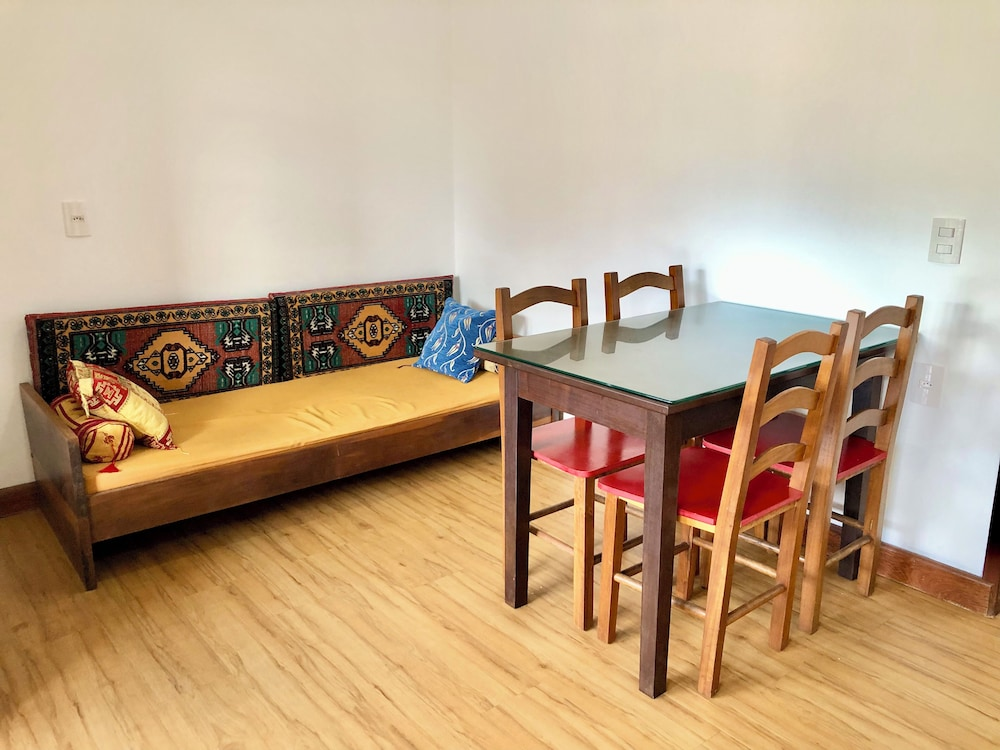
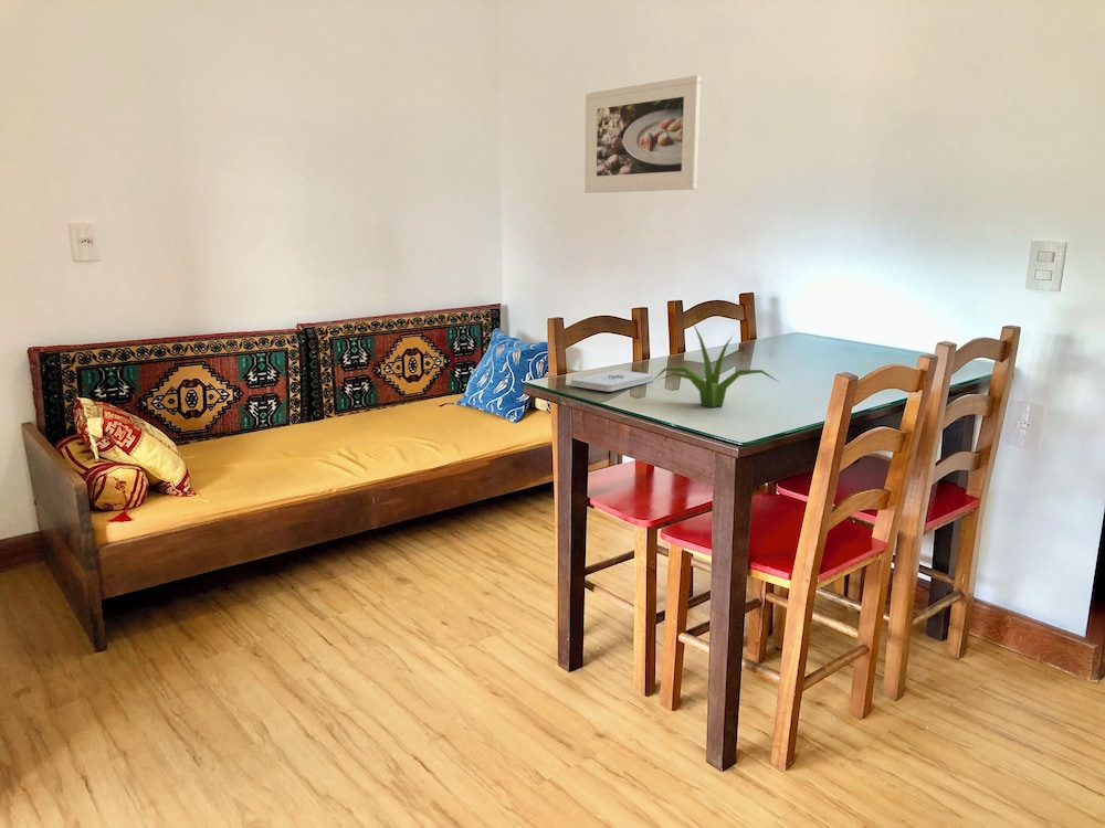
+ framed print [583,74,703,194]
+ plant [653,319,780,408]
+ notepad [570,369,654,392]
